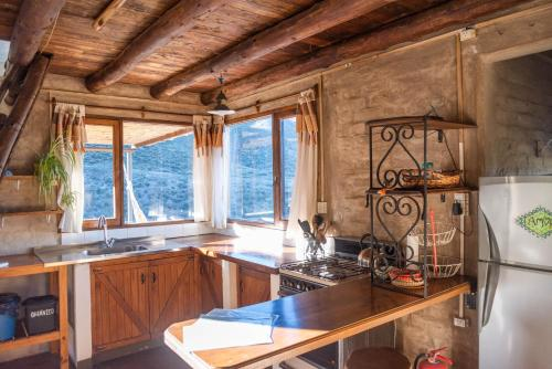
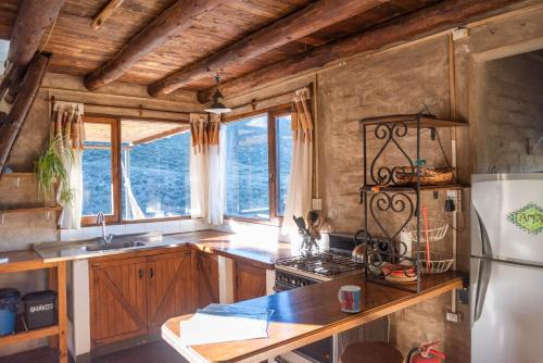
+ mug [338,285,362,313]
